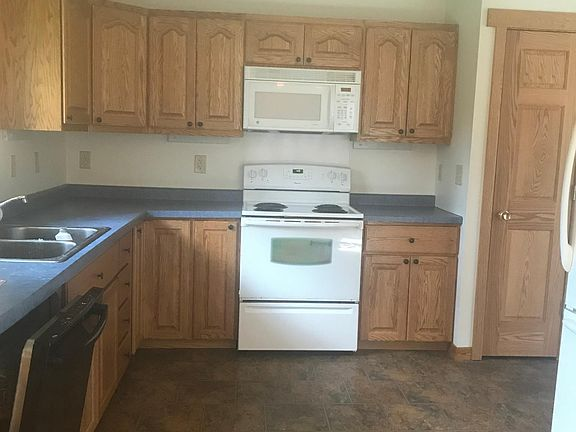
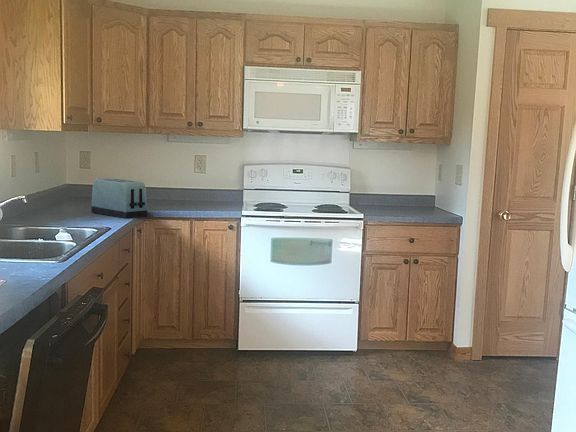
+ toaster [90,177,148,219]
